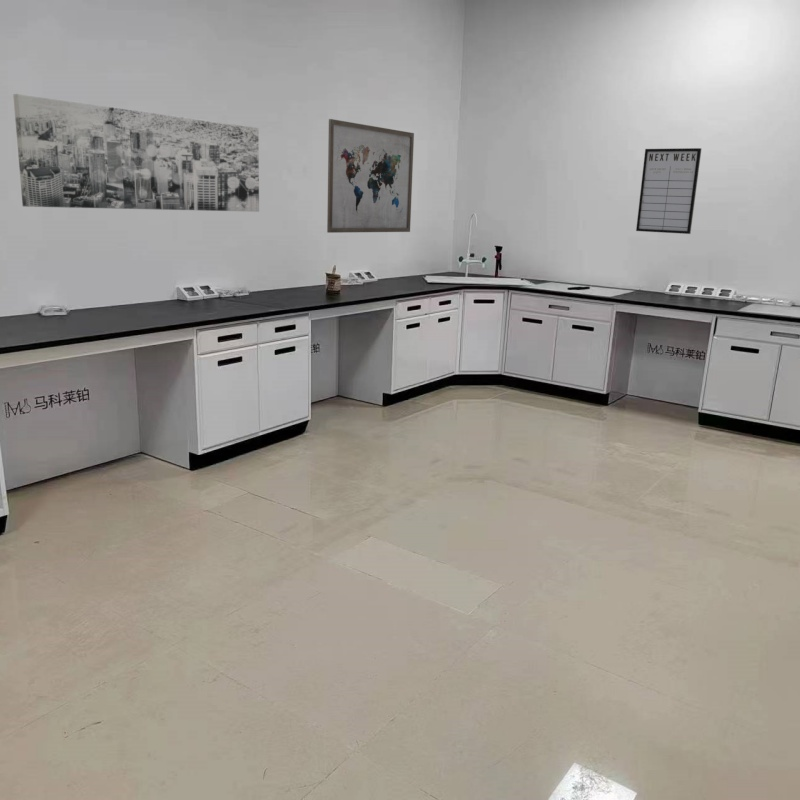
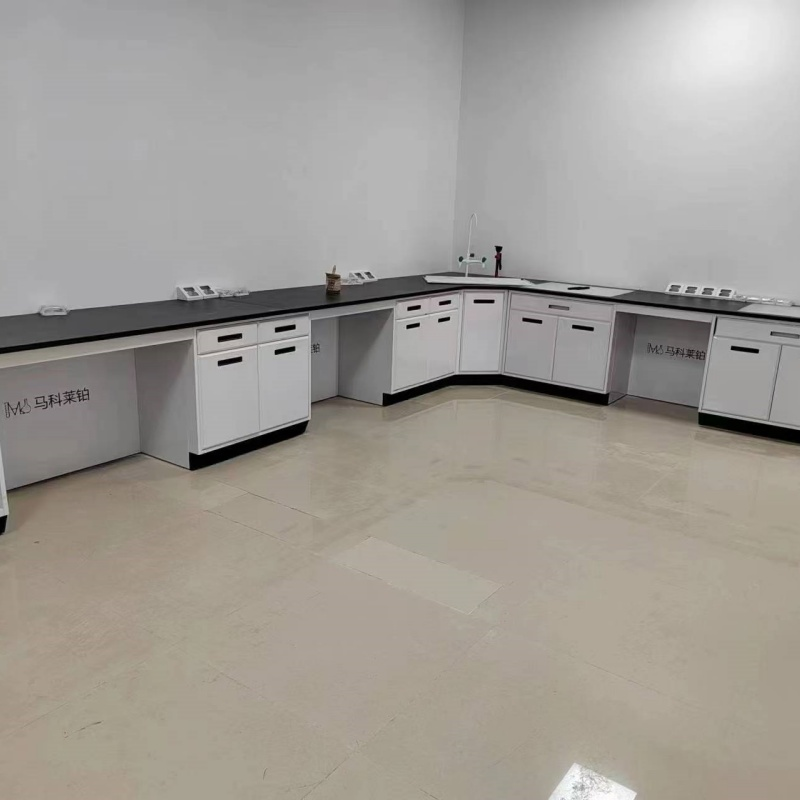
- wall art [326,118,415,234]
- wall art [12,93,260,213]
- writing board [635,147,702,235]
